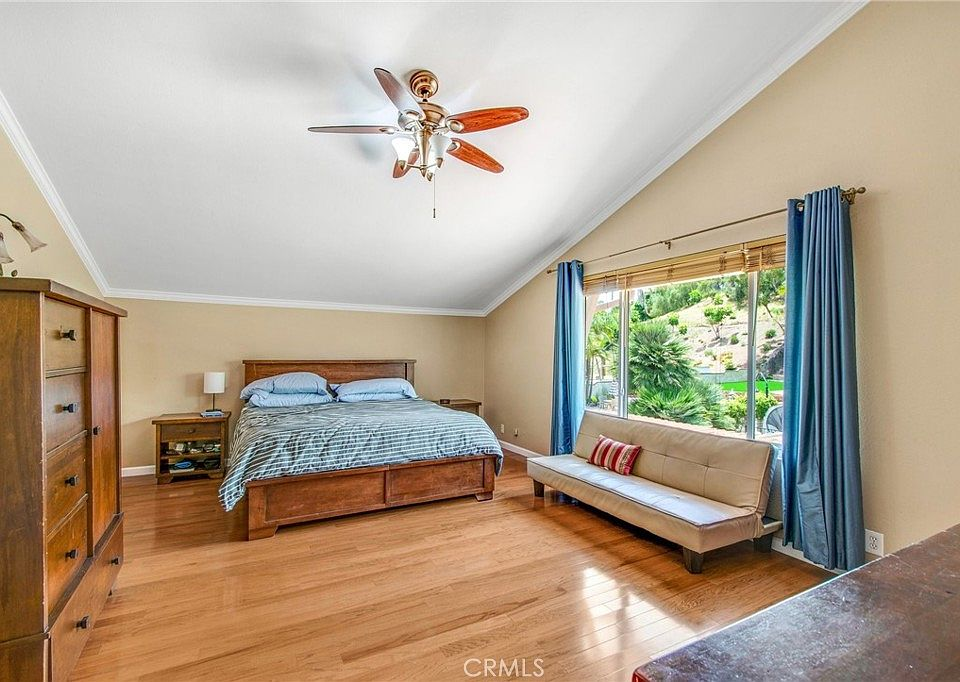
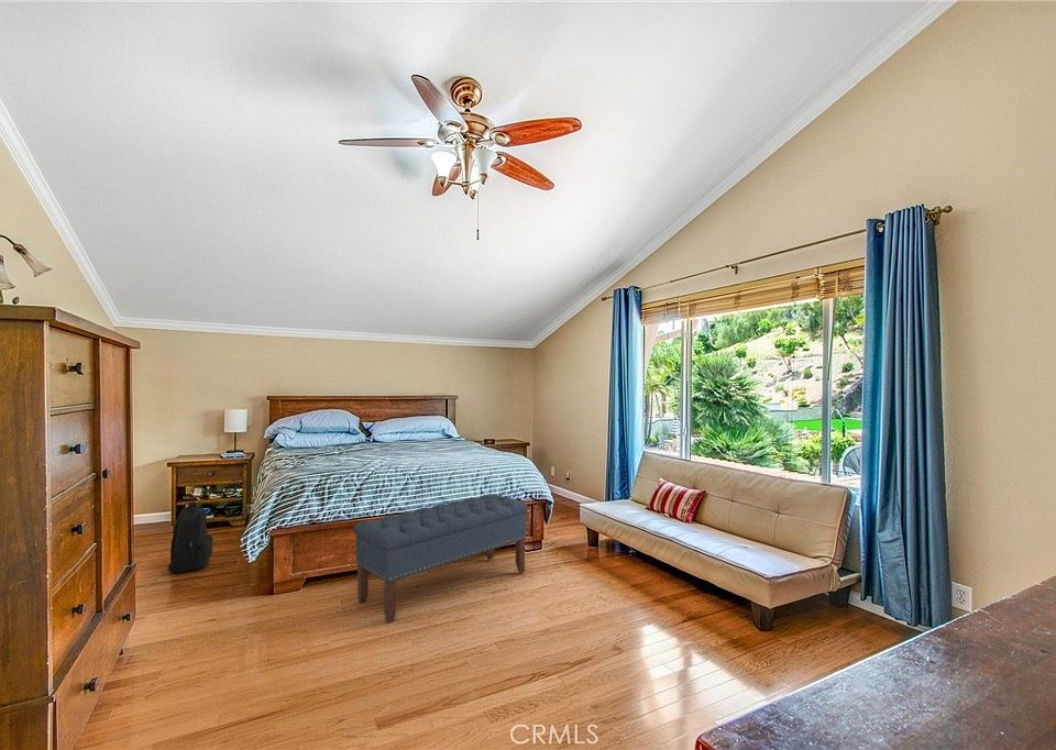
+ bench [352,493,528,625]
+ backpack [167,500,215,575]
